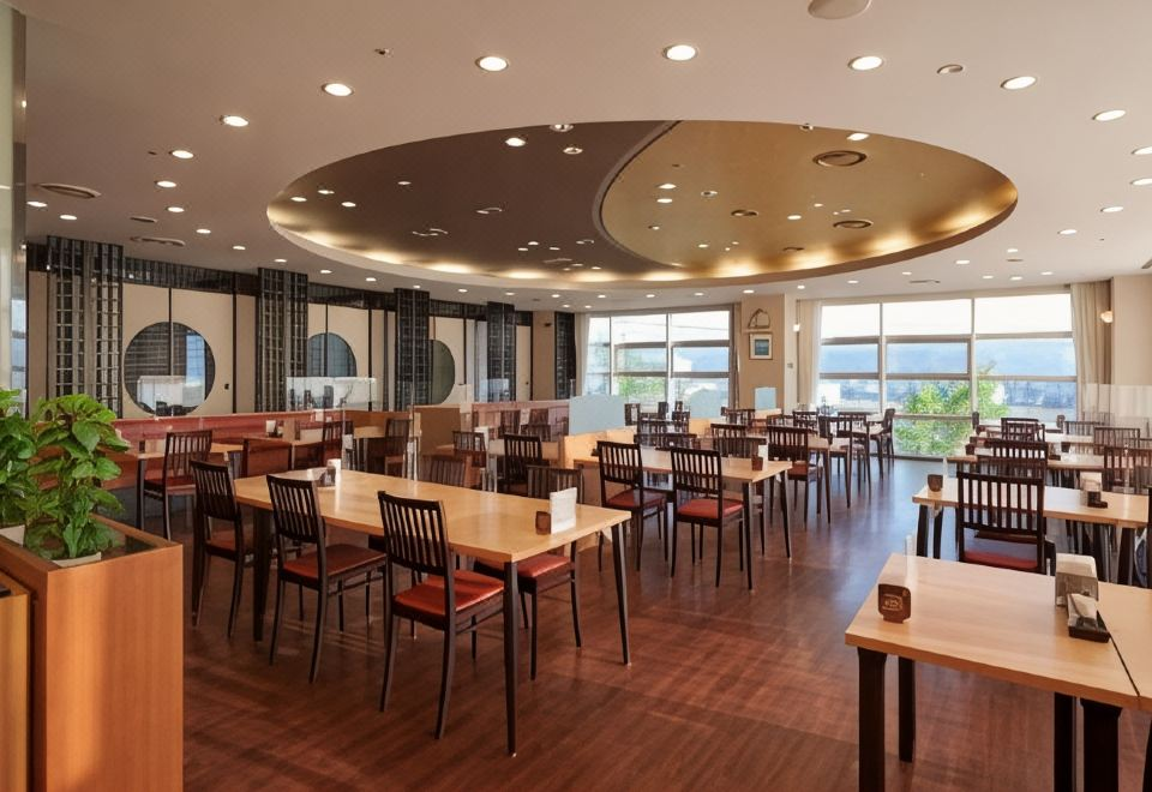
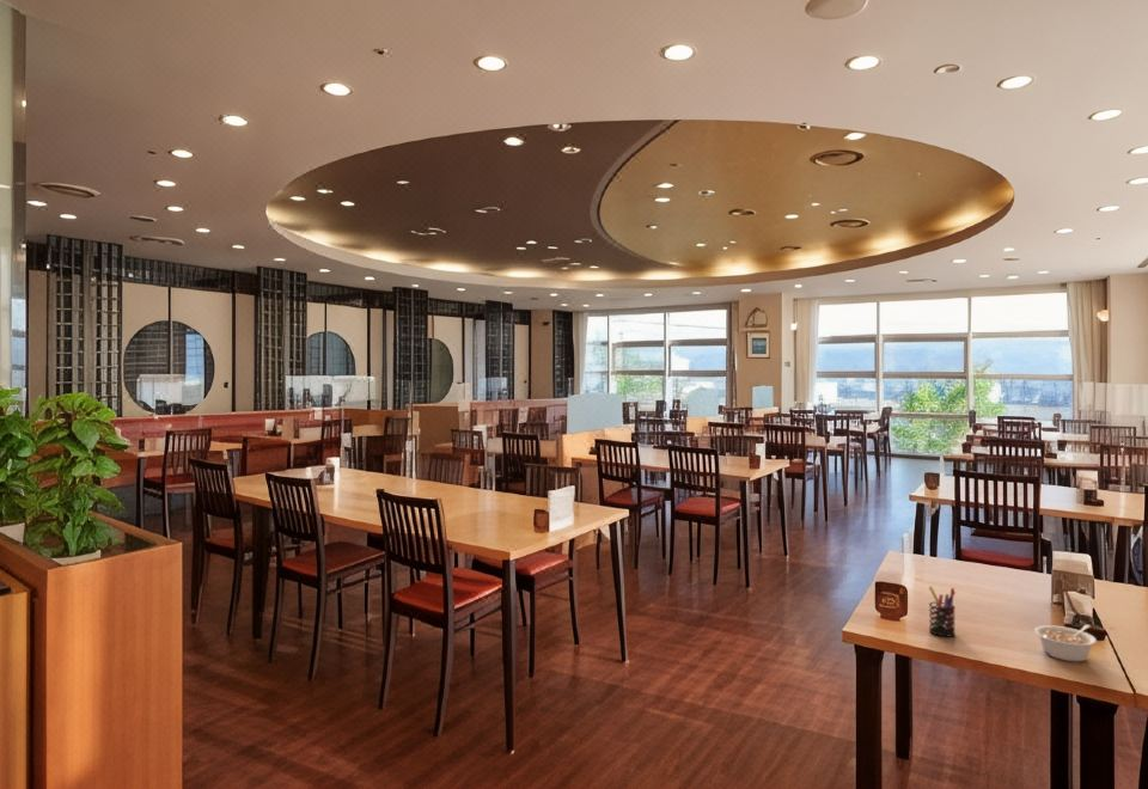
+ pen holder [928,585,957,637]
+ legume [1033,624,1098,662]
